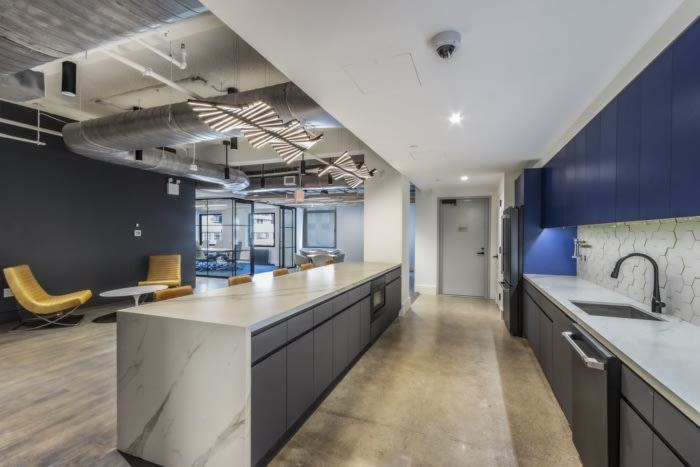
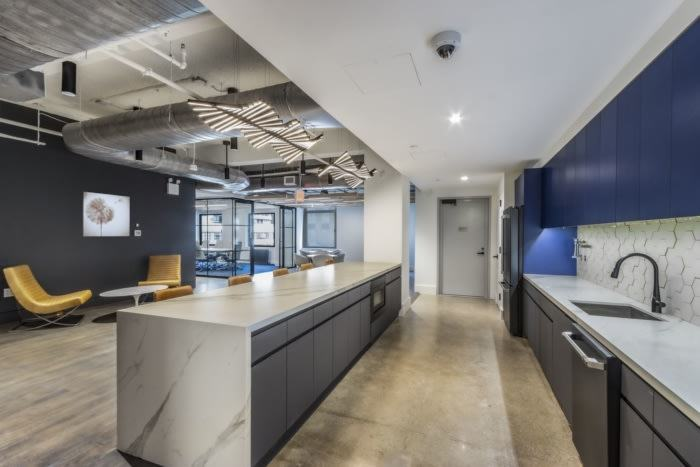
+ wall art [82,191,131,237]
